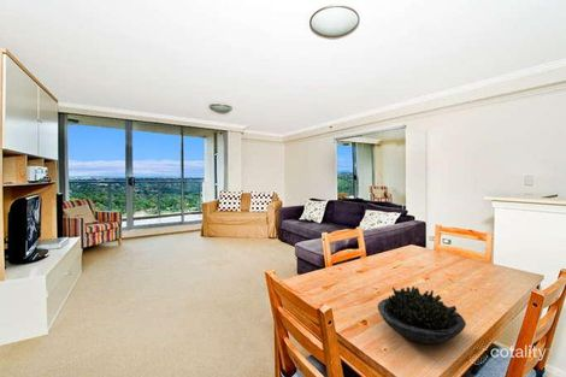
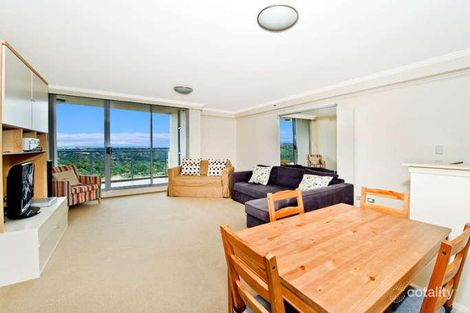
- succulent plant [377,285,467,344]
